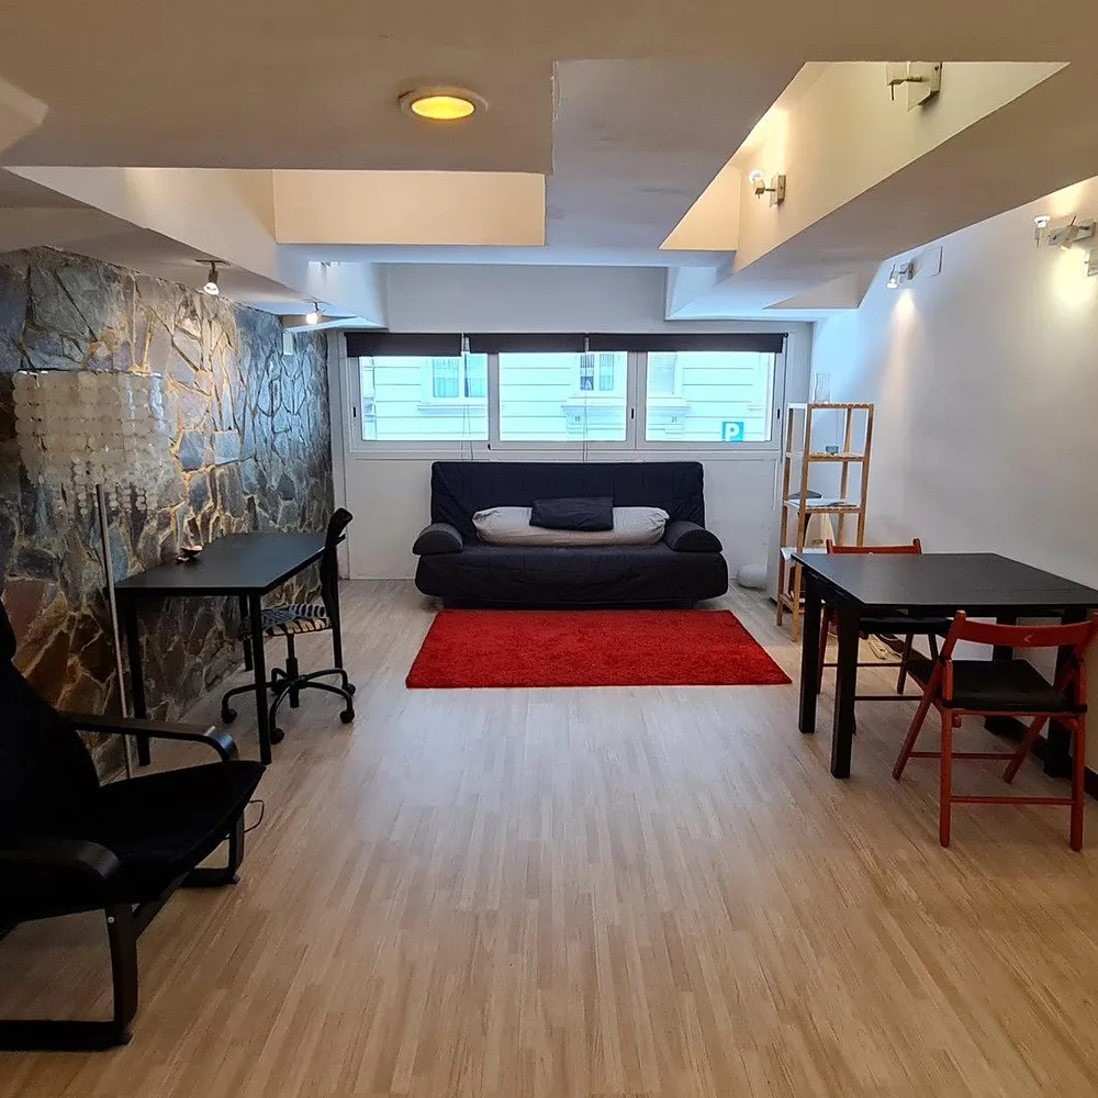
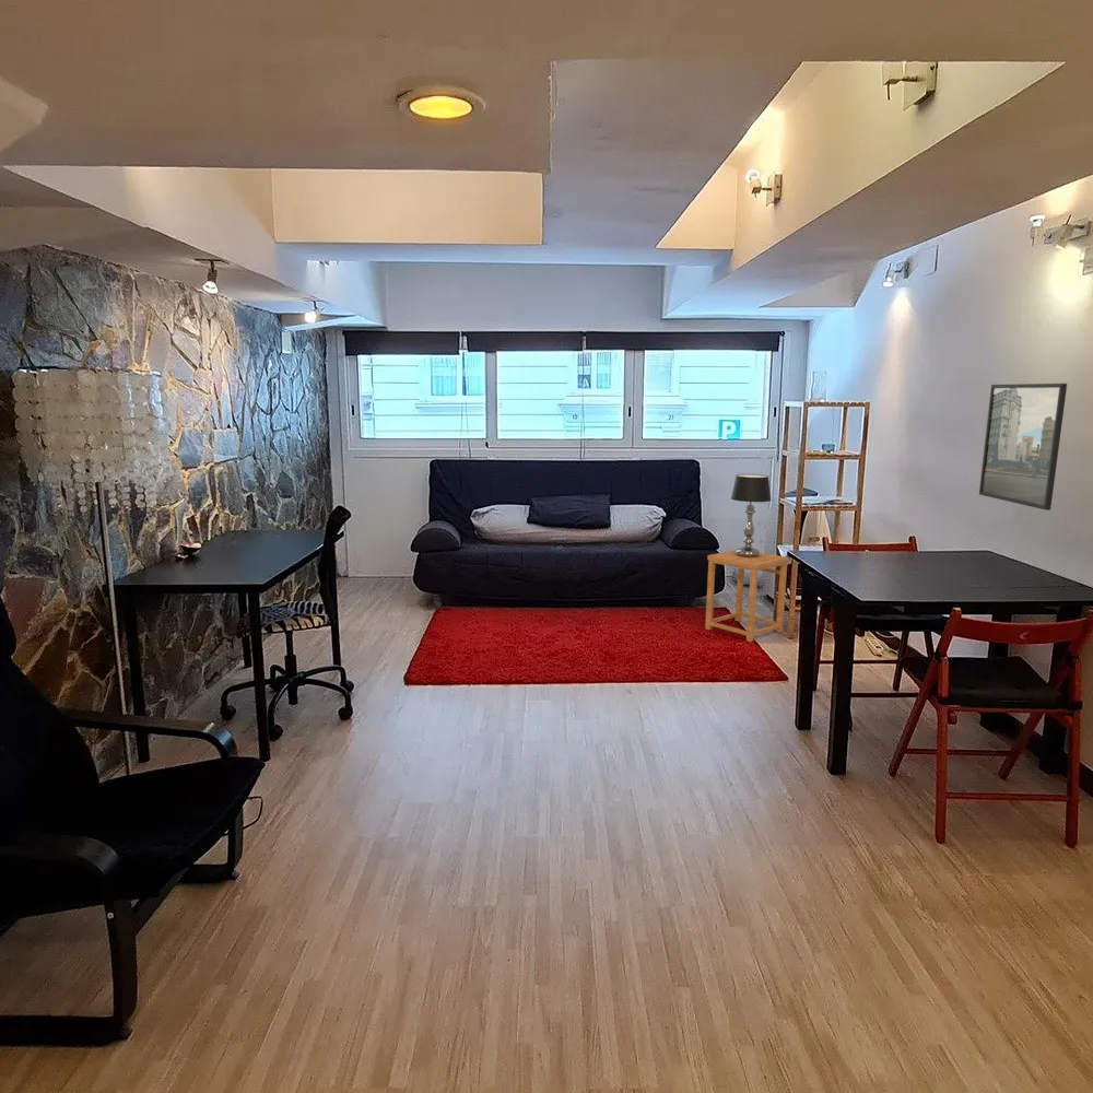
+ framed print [978,383,1068,512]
+ table lamp [730,473,772,557]
+ side table [704,549,790,643]
